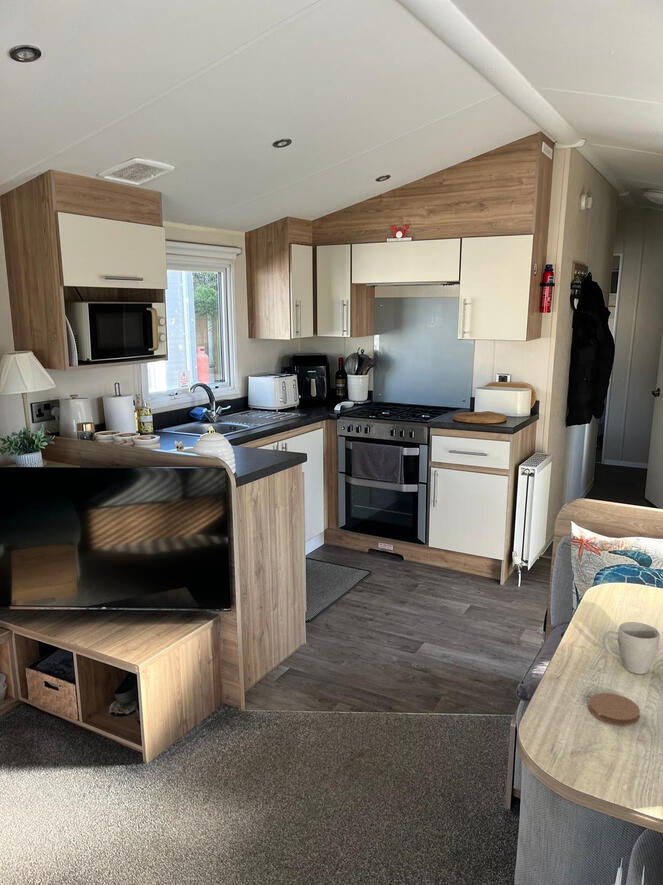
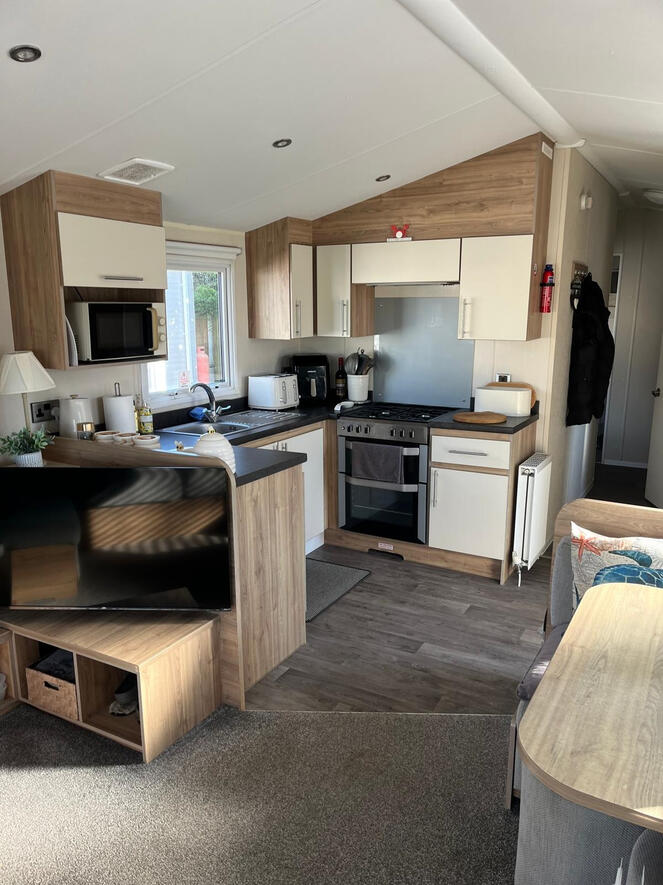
- mug [602,621,661,675]
- coaster [587,692,641,727]
